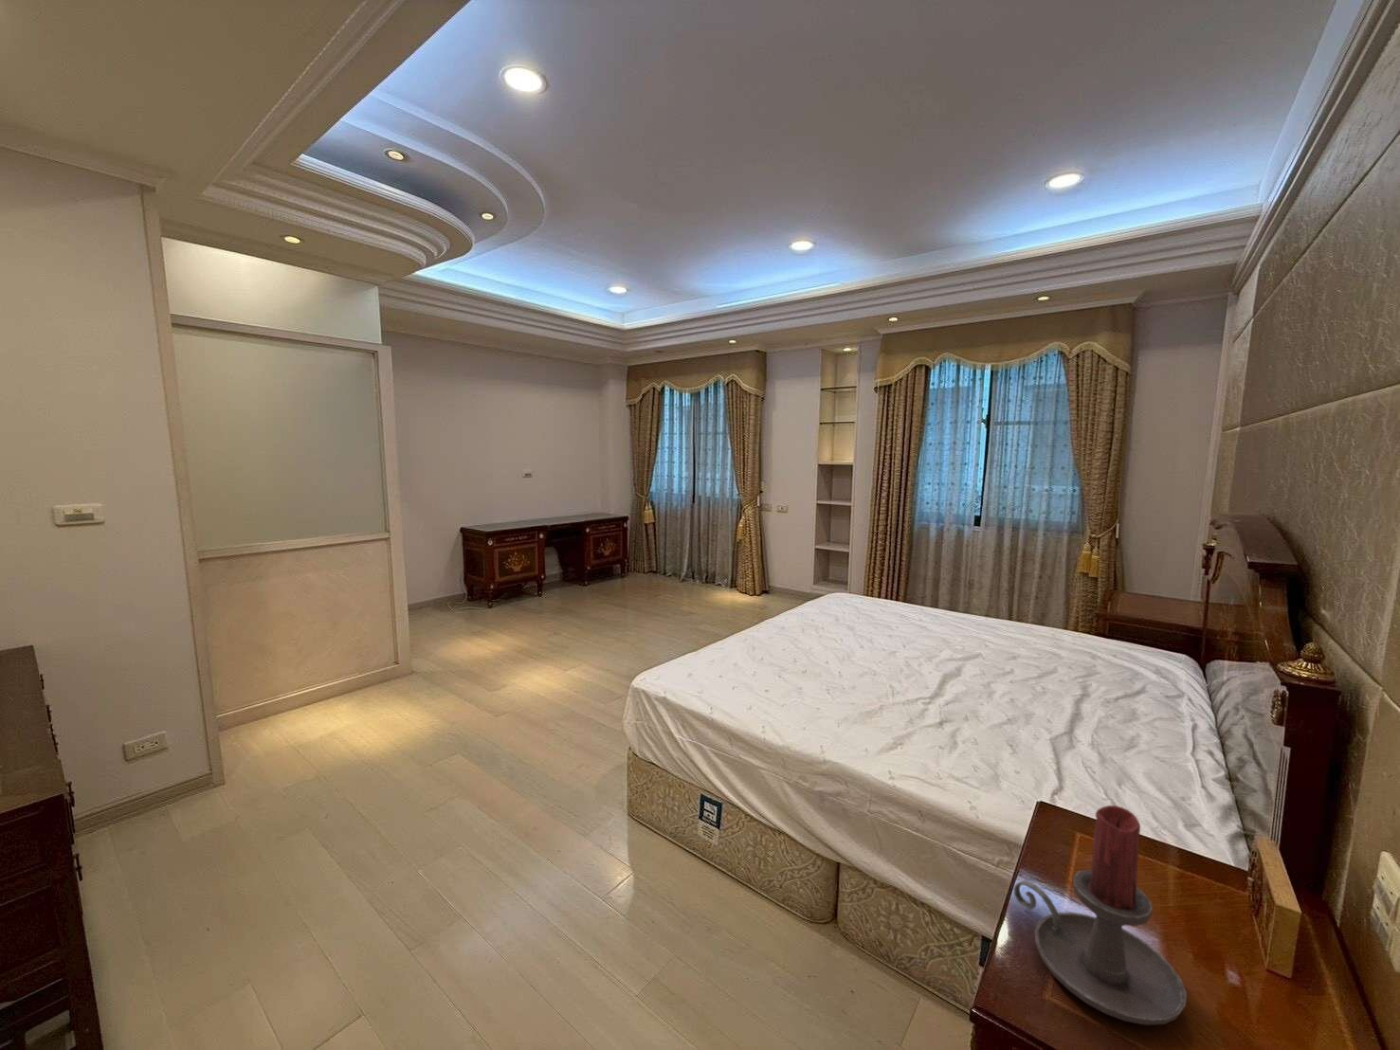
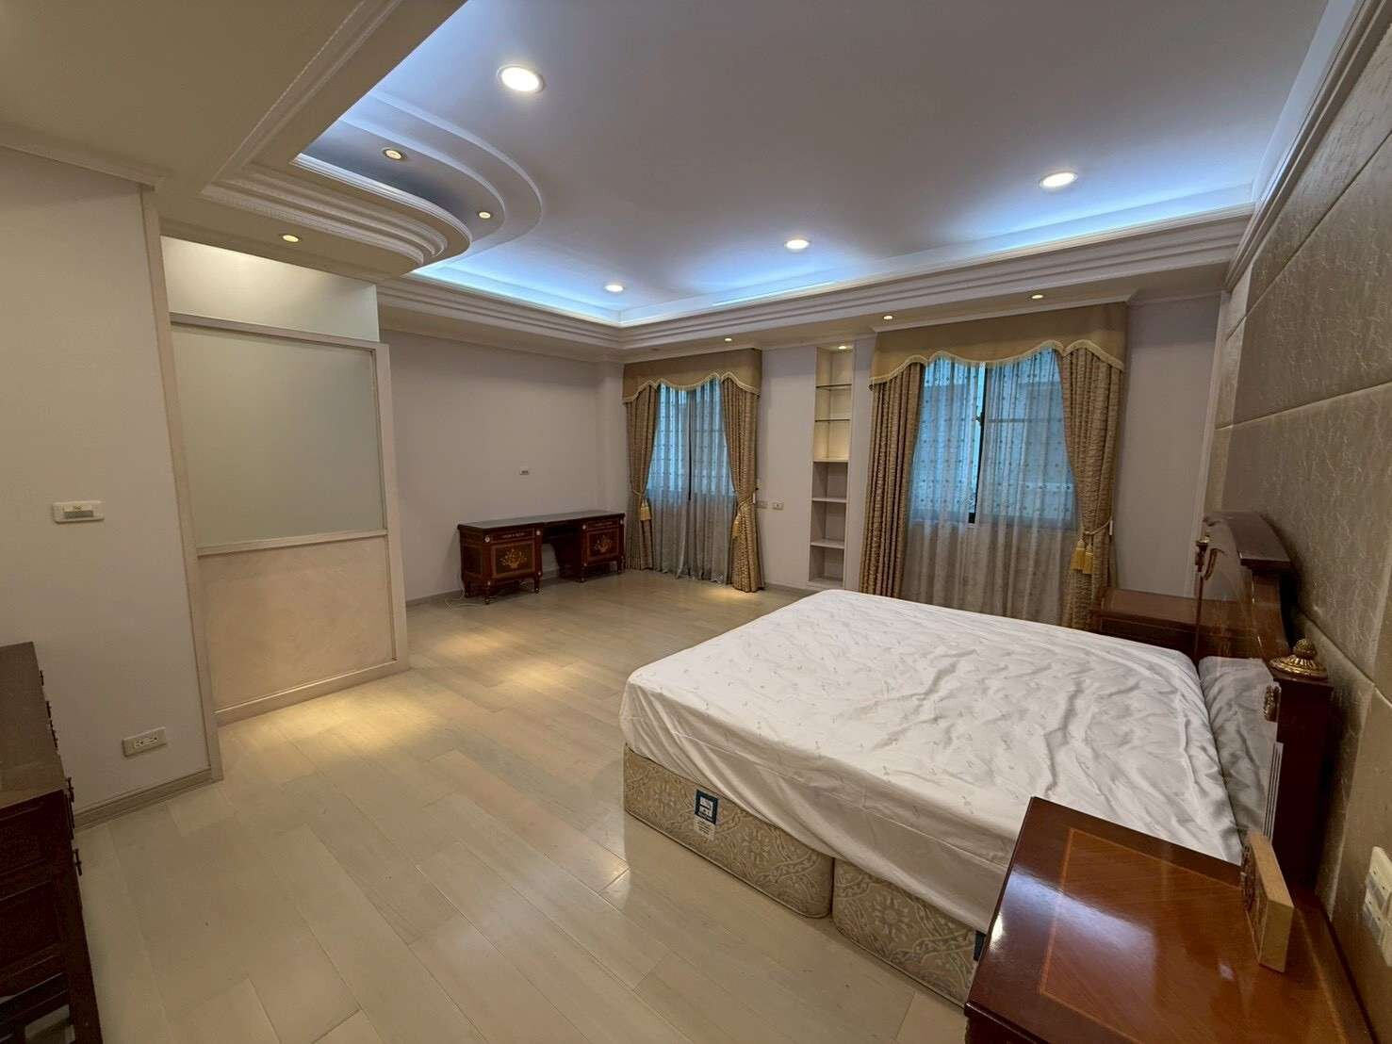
- candle holder [1013,804,1187,1027]
